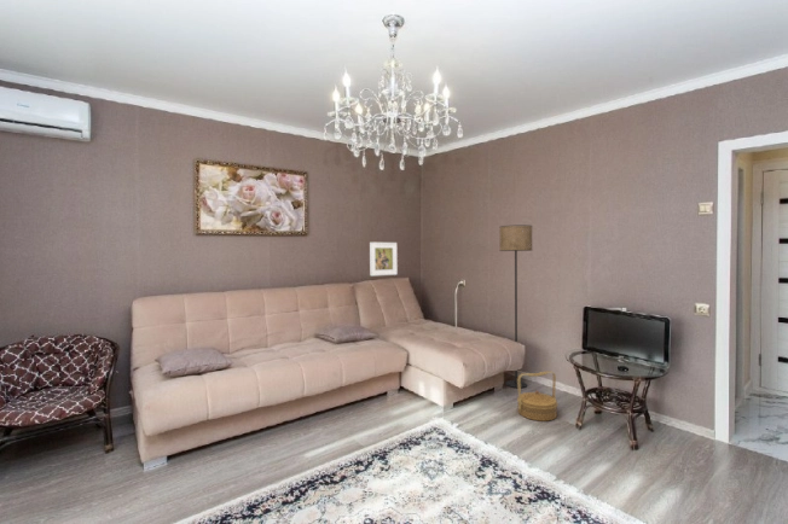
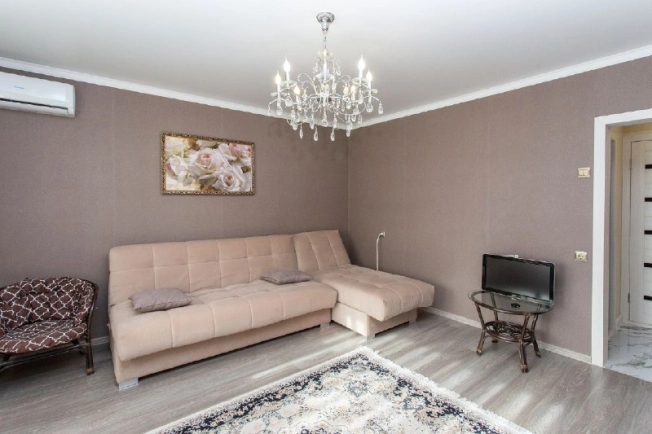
- basket [516,369,558,423]
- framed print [369,241,399,276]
- floor lamp [499,225,533,389]
